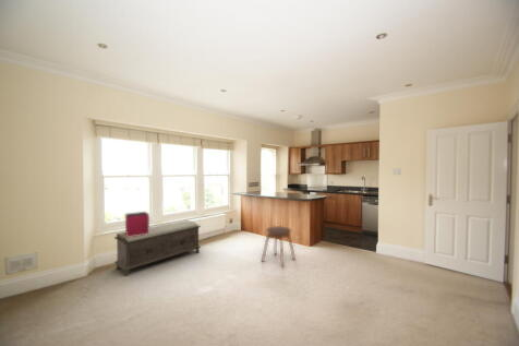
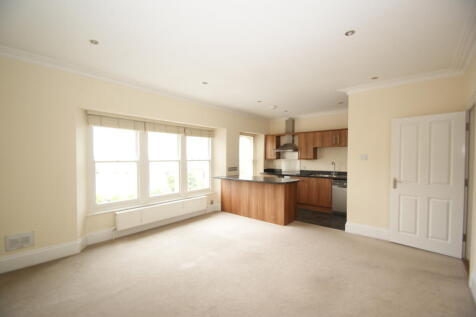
- bench [113,219,202,277]
- storage bin [124,211,150,237]
- stool [261,225,297,269]
